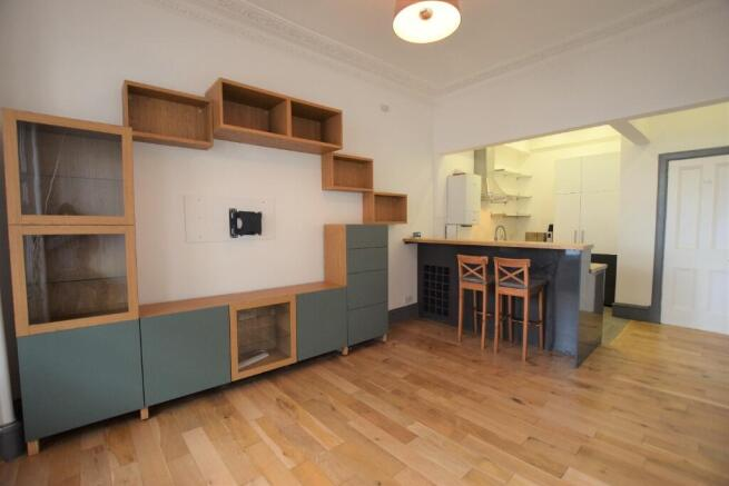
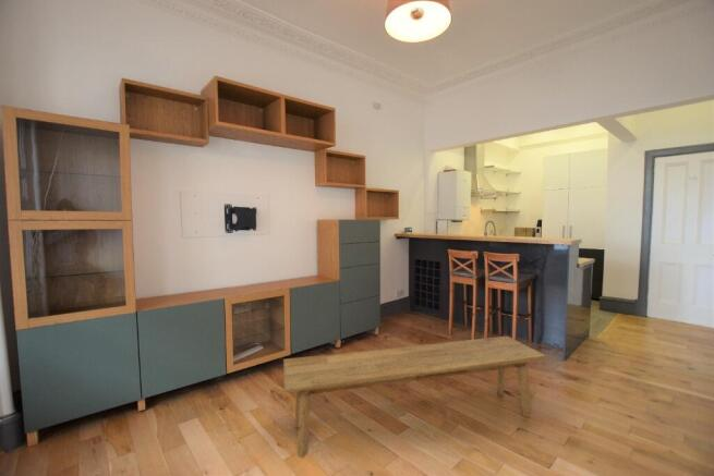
+ bench [282,335,548,459]
